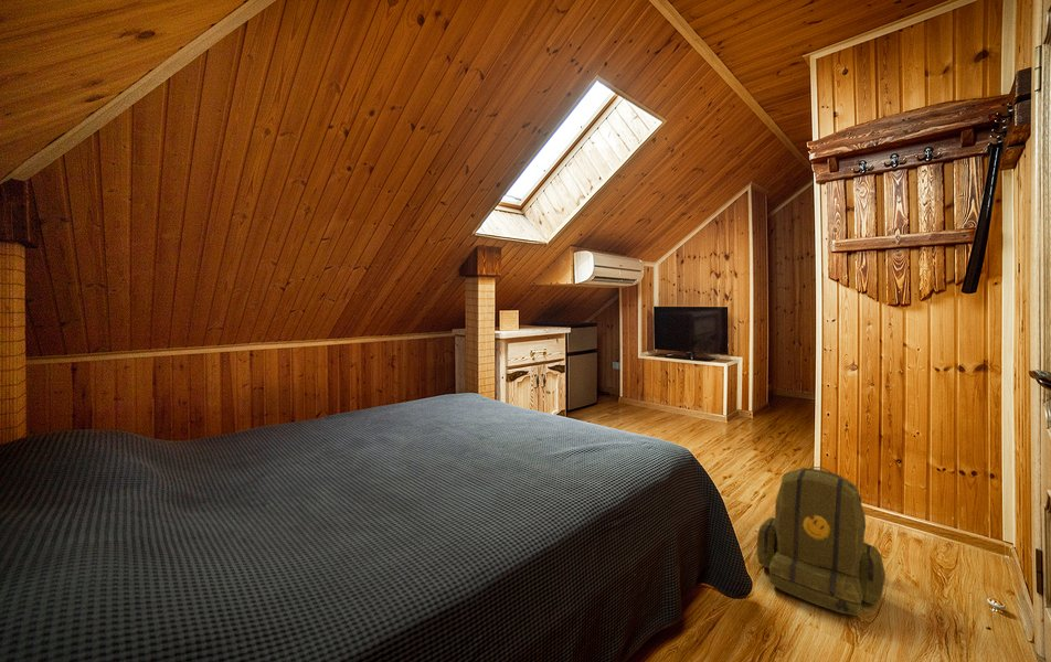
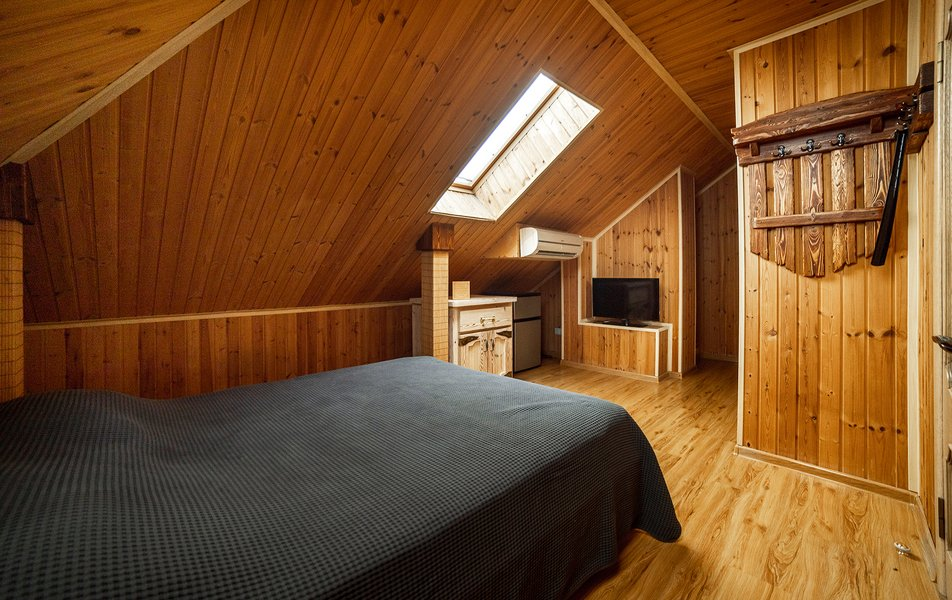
- backpack [756,466,887,617]
